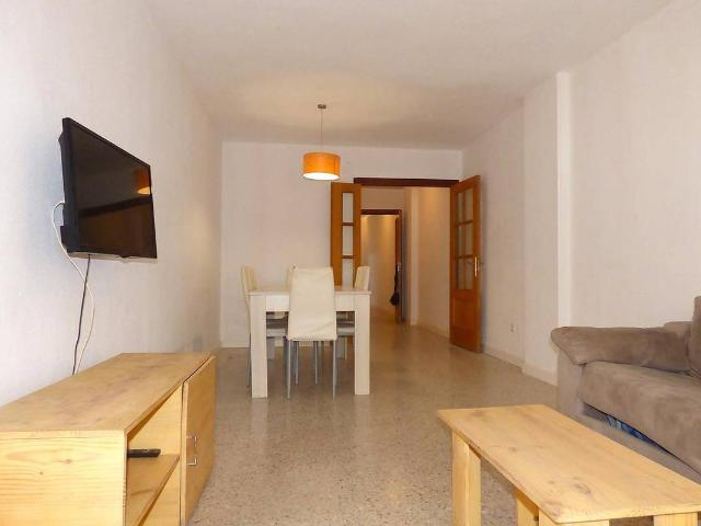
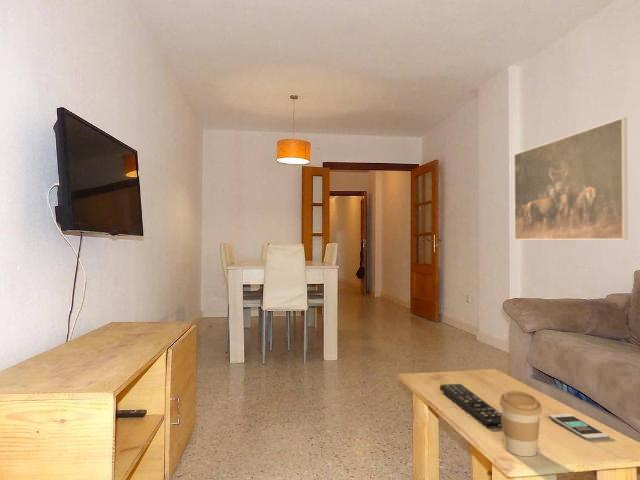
+ coffee cup [498,390,543,457]
+ smartphone [548,412,610,441]
+ remote control [439,383,503,429]
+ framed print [513,117,629,241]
